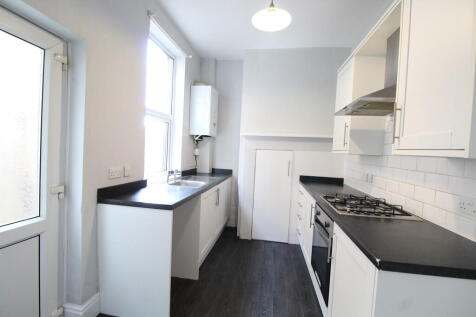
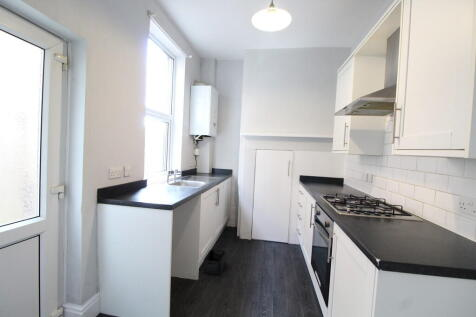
+ storage bin [202,249,227,275]
